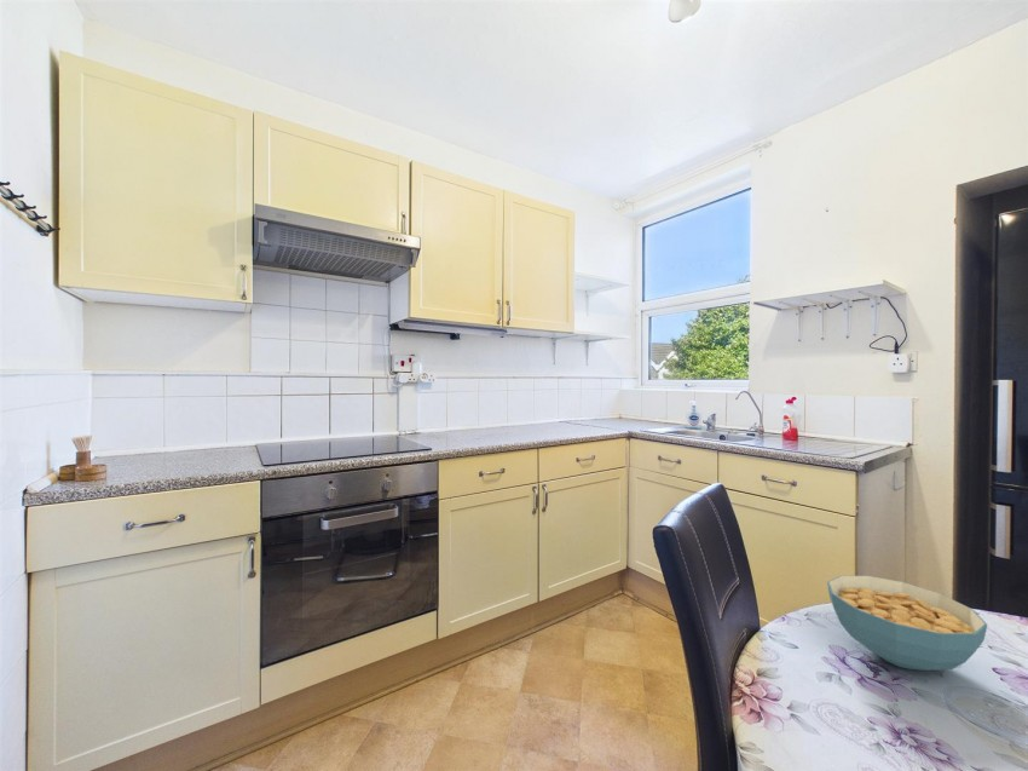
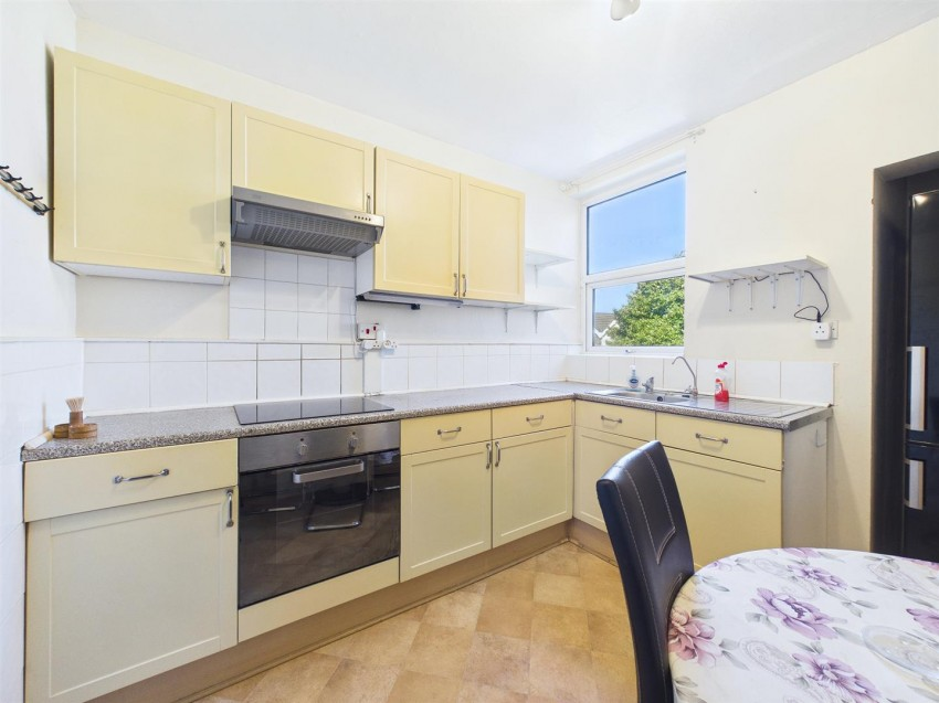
- cereal bowl [826,575,988,672]
